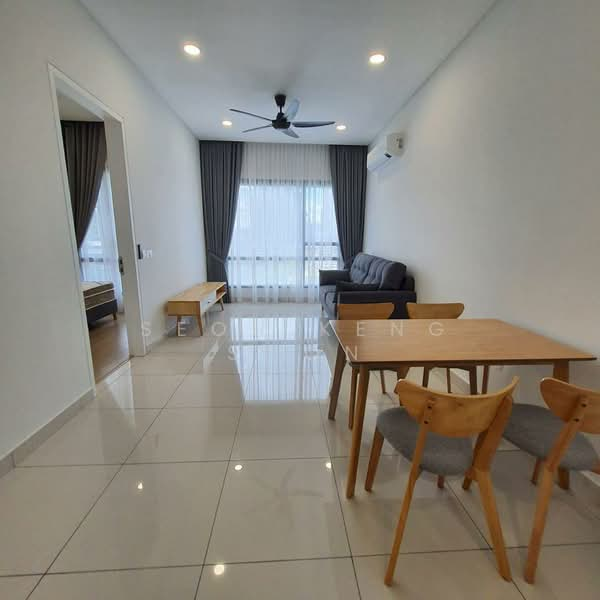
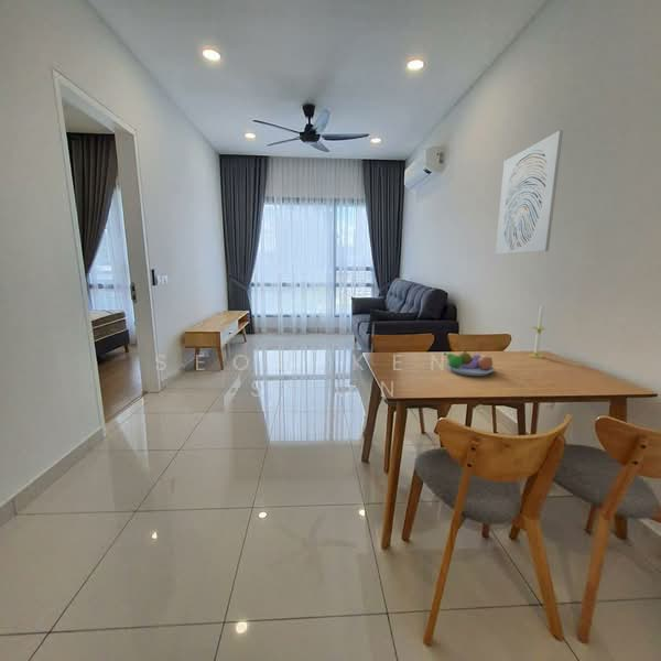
+ fruit bowl [443,348,496,377]
+ candle [527,303,548,359]
+ wall art [495,129,564,256]
